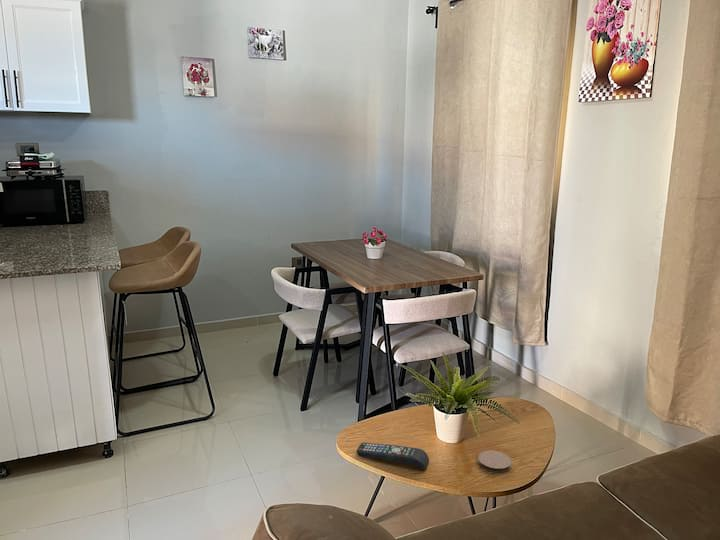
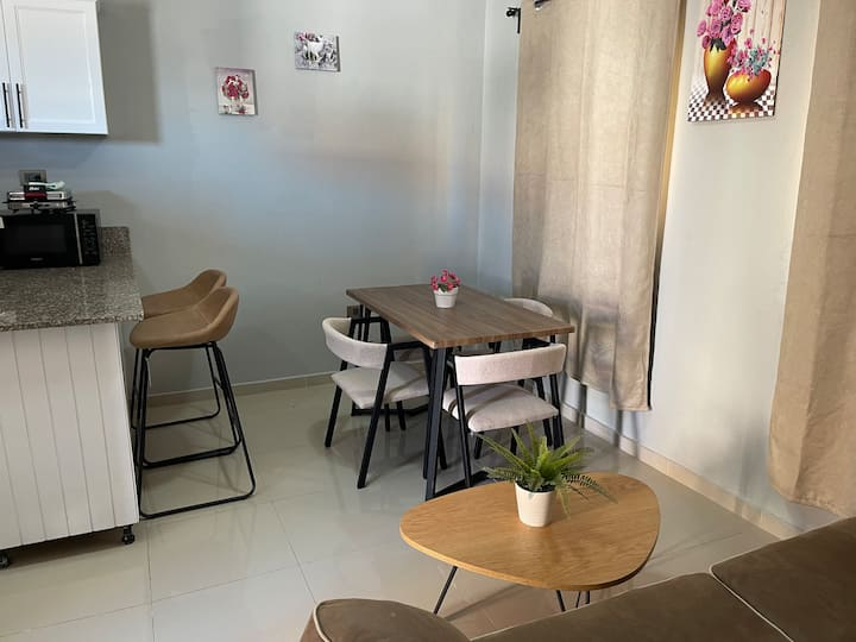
- coaster [477,449,513,474]
- remote control [356,442,430,470]
